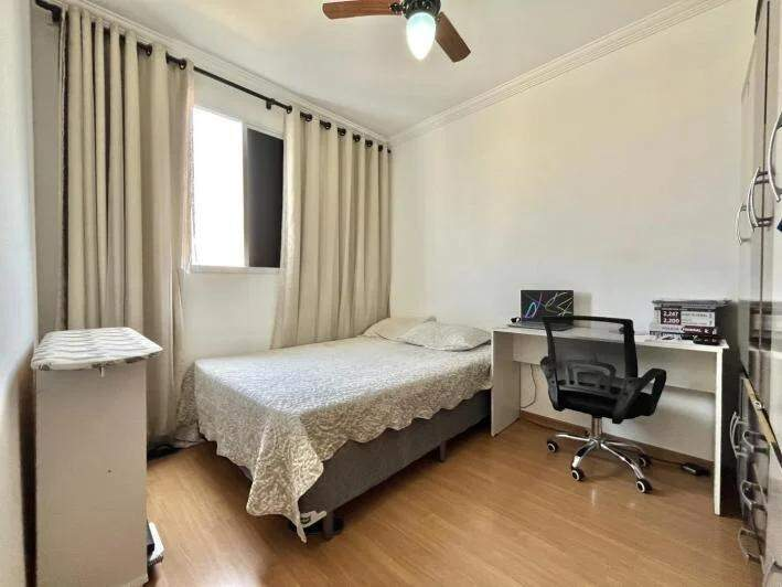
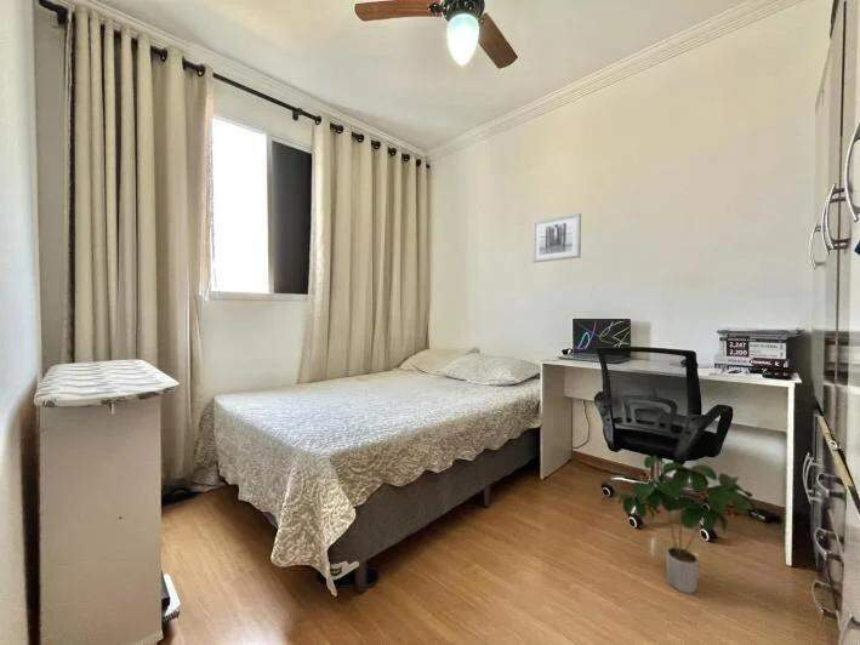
+ wall art [531,212,582,264]
+ potted plant [617,455,761,595]
